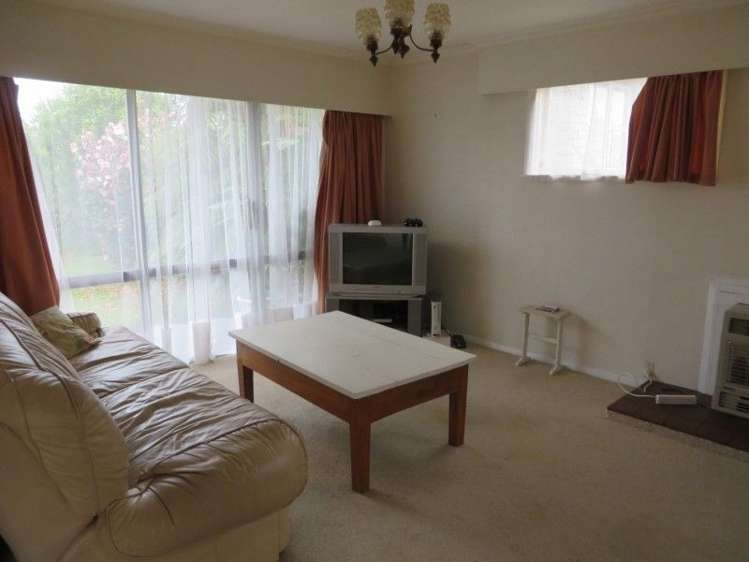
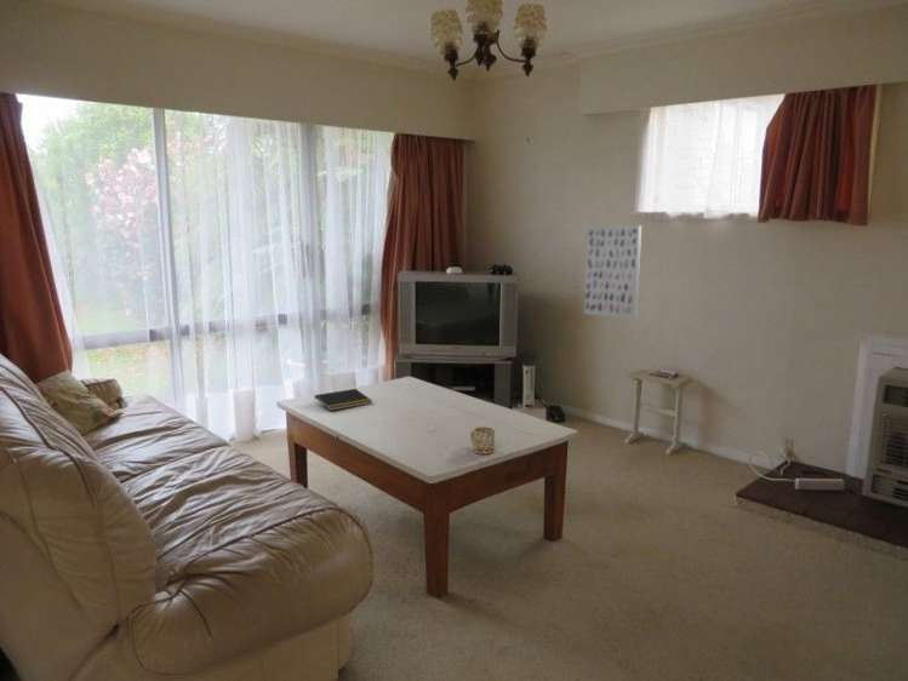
+ mug [469,425,496,454]
+ wall art [583,224,643,320]
+ notepad [313,388,373,412]
